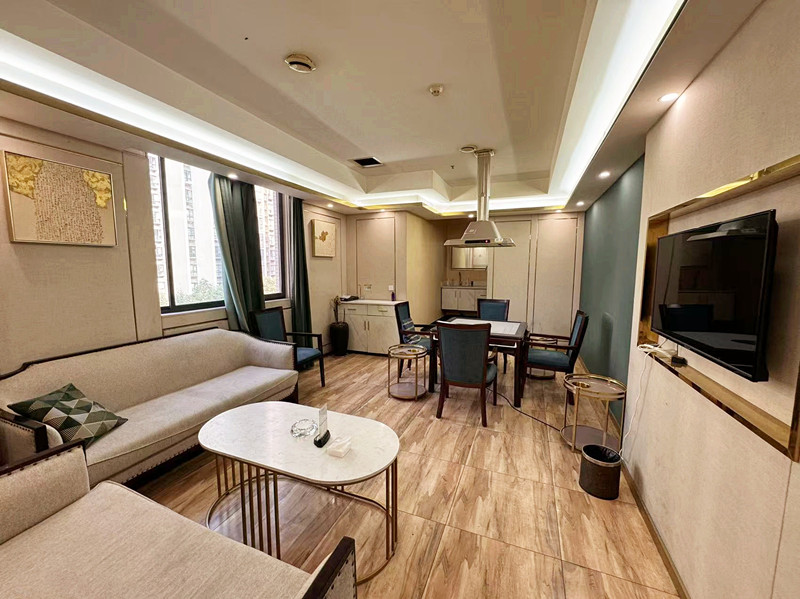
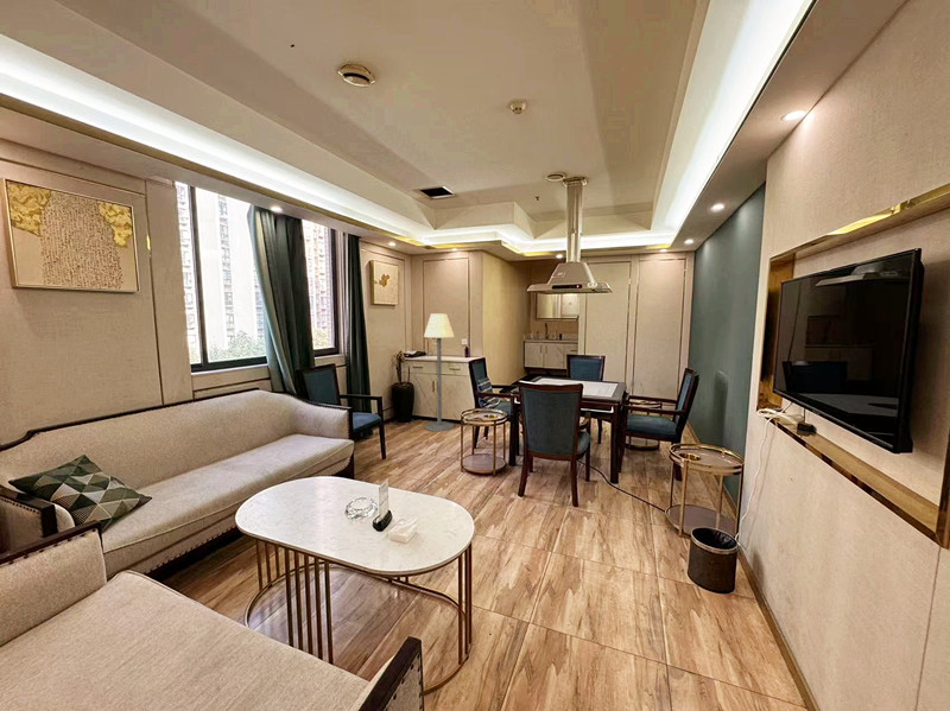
+ floor lamp [423,312,456,432]
